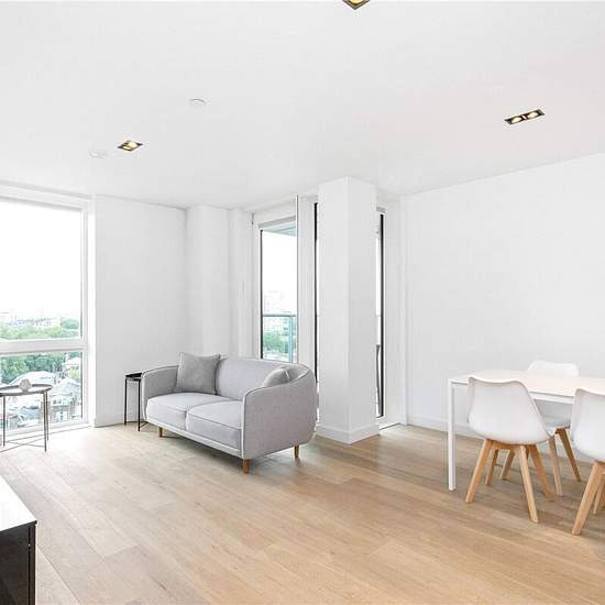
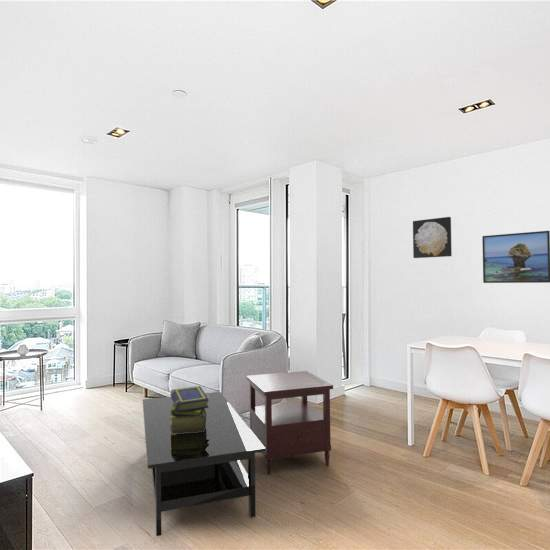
+ stack of books [170,385,209,435]
+ side table [245,370,334,476]
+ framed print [481,230,550,284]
+ wall art [412,216,453,259]
+ coffee table [142,391,265,537]
